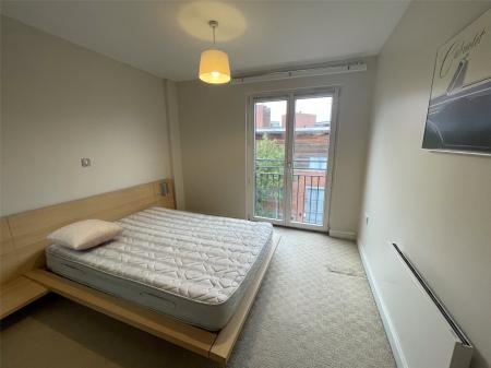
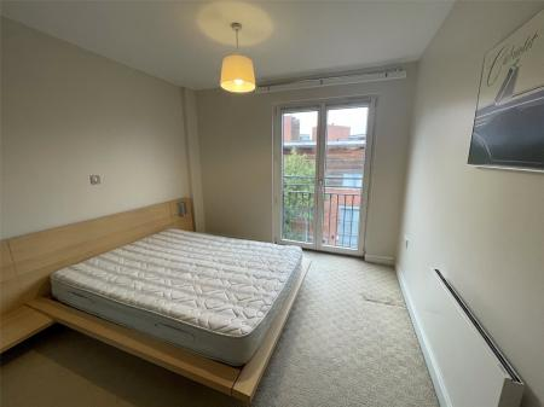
- pillow [45,218,127,251]
